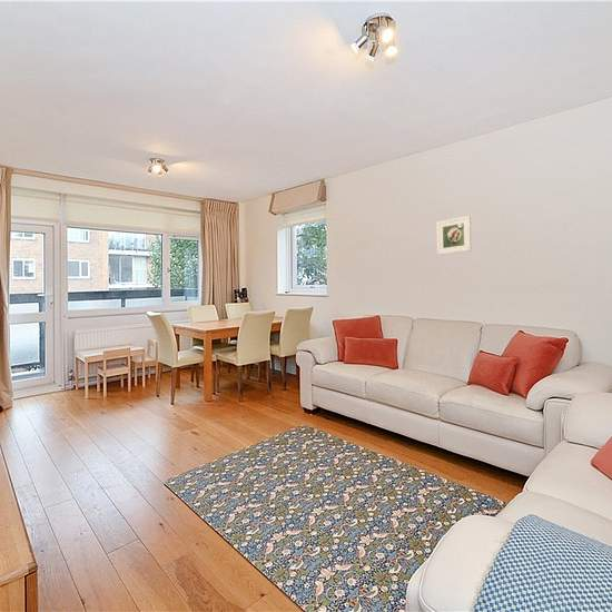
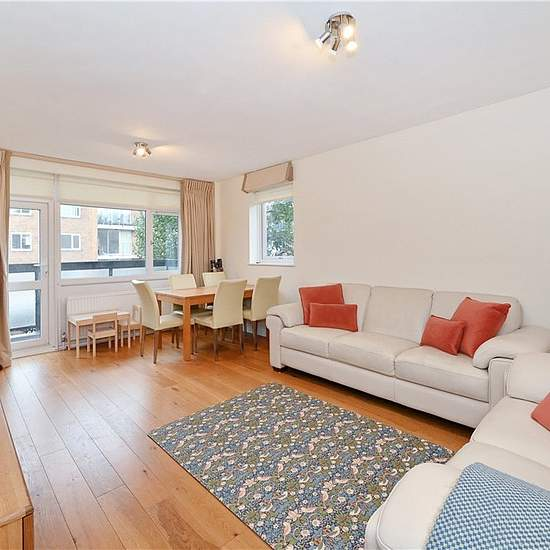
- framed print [436,215,473,256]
